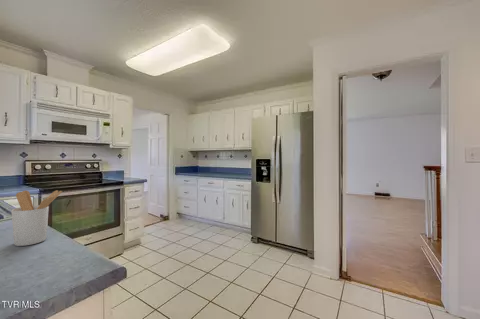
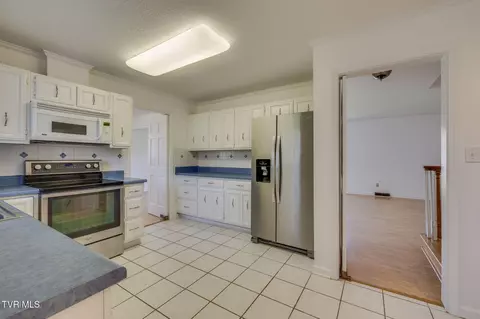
- utensil holder [10,189,63,247]
